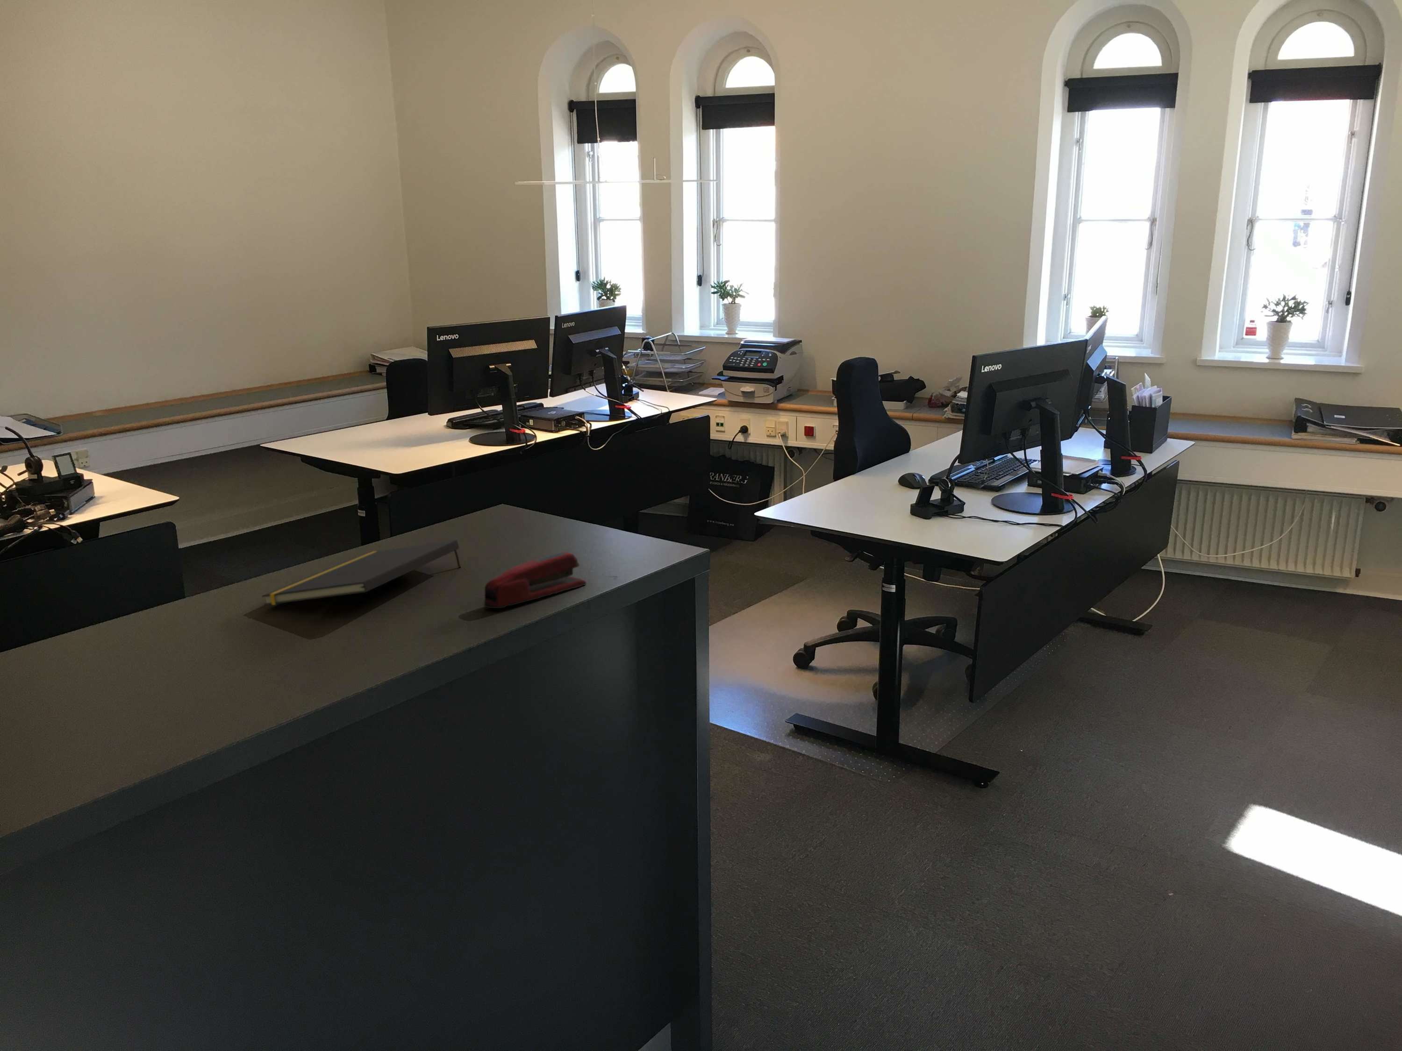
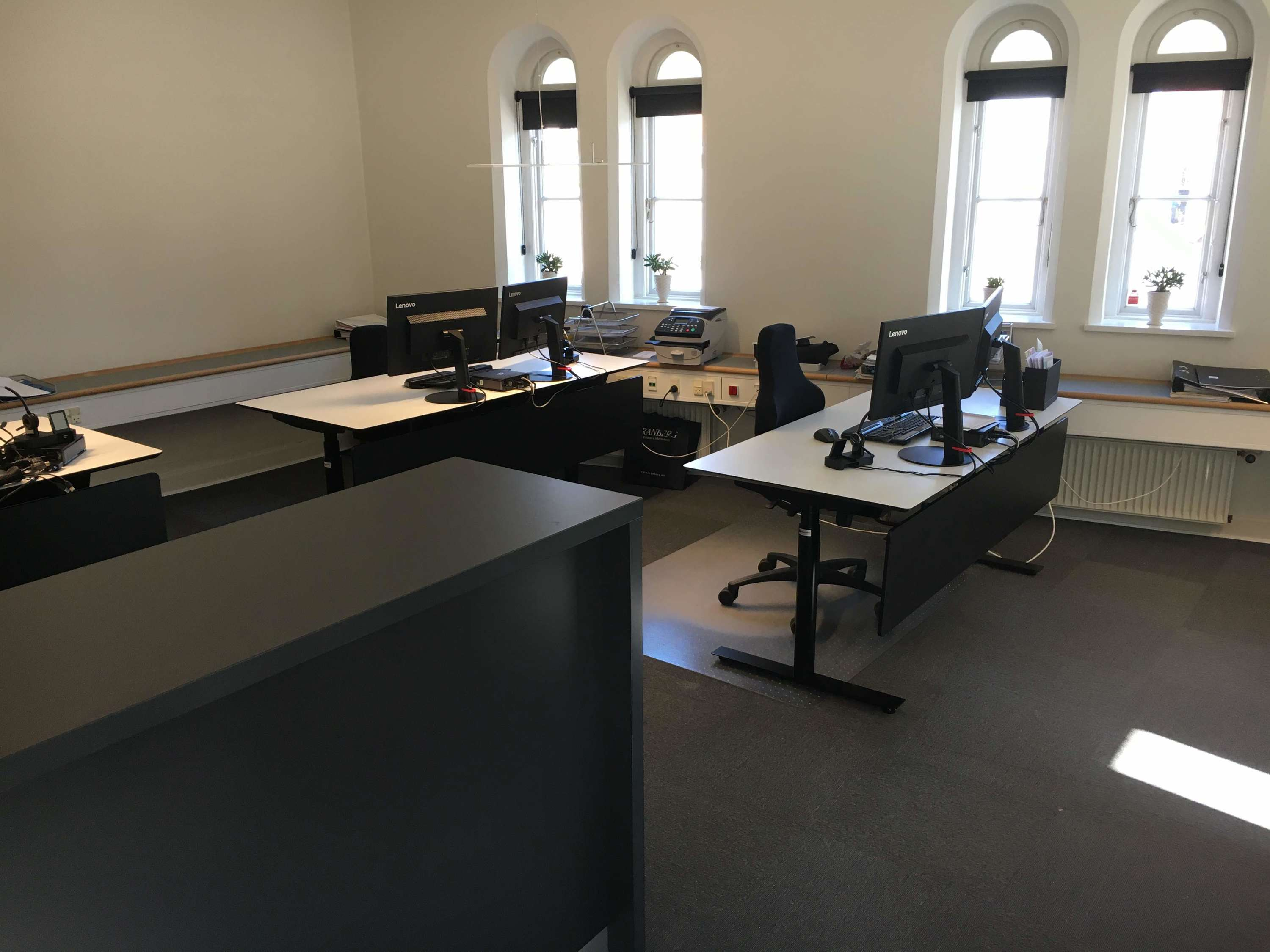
- stapler [484,551,587,609]
- notepad [262,540,461,606]
